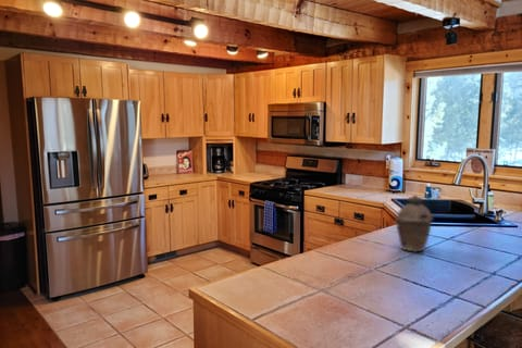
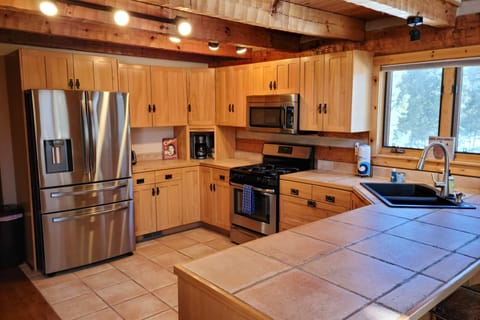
- kettle [395,194,434,253]
